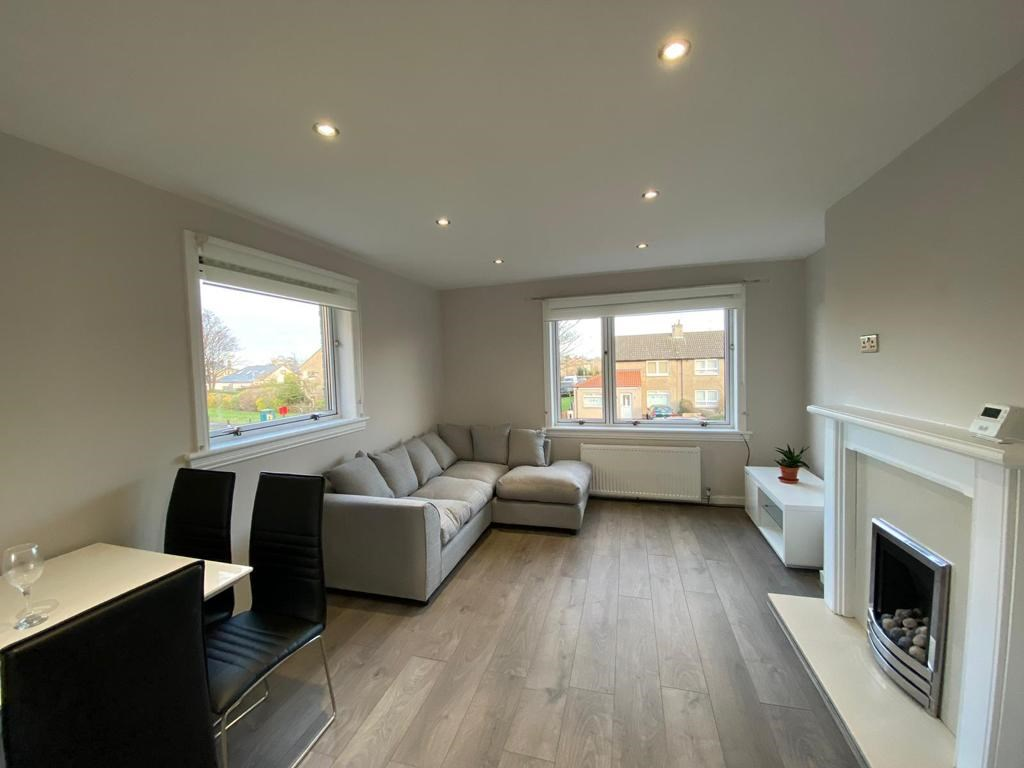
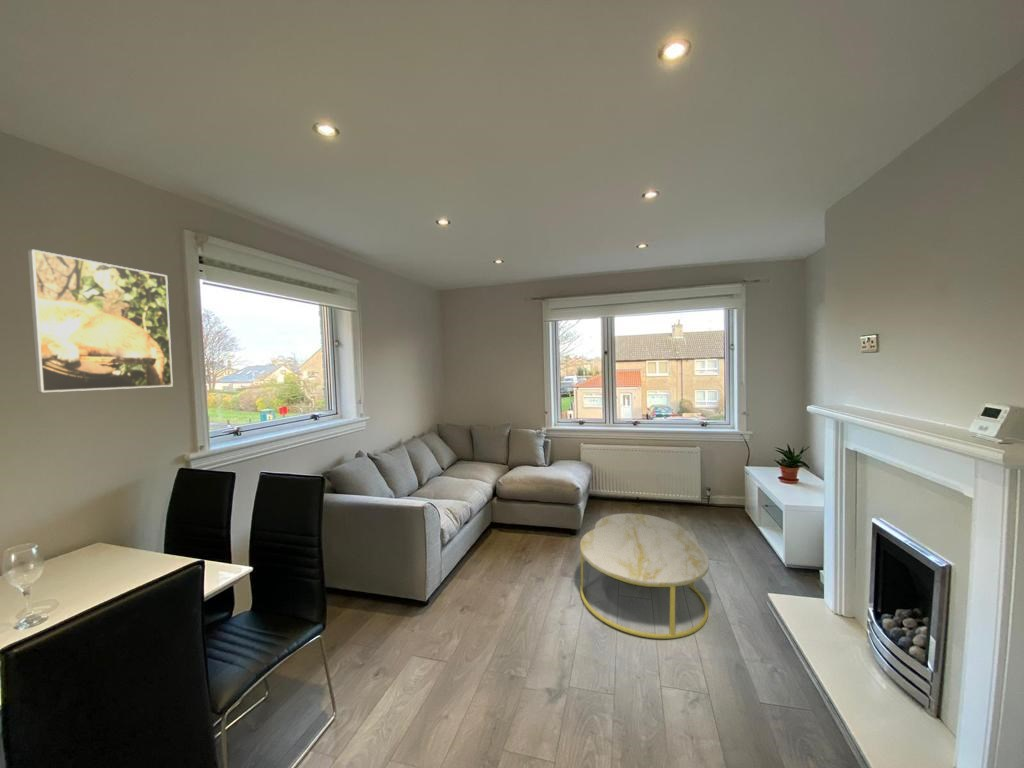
+ coffee table [579,512,710,640]
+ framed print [27,248,174,393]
